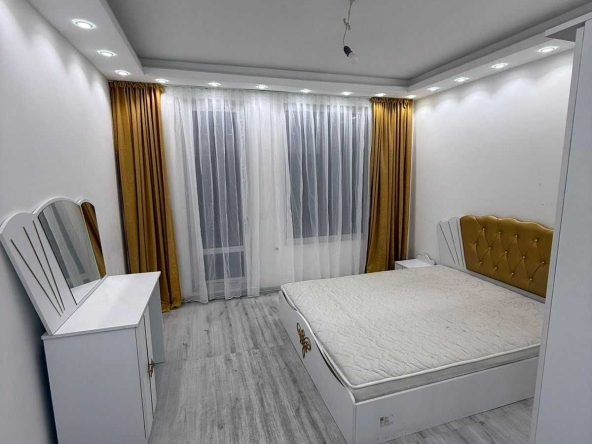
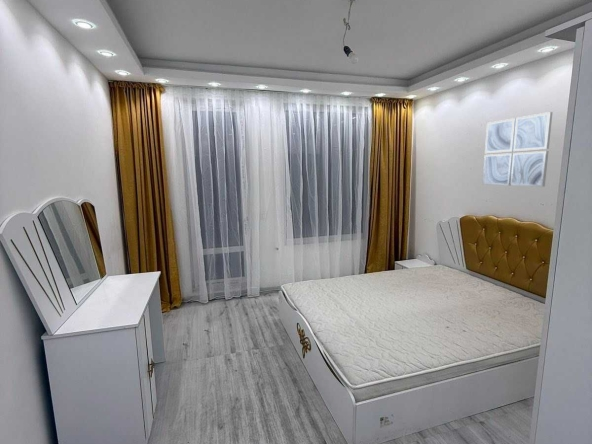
+ wall art [482,111,553,188]
